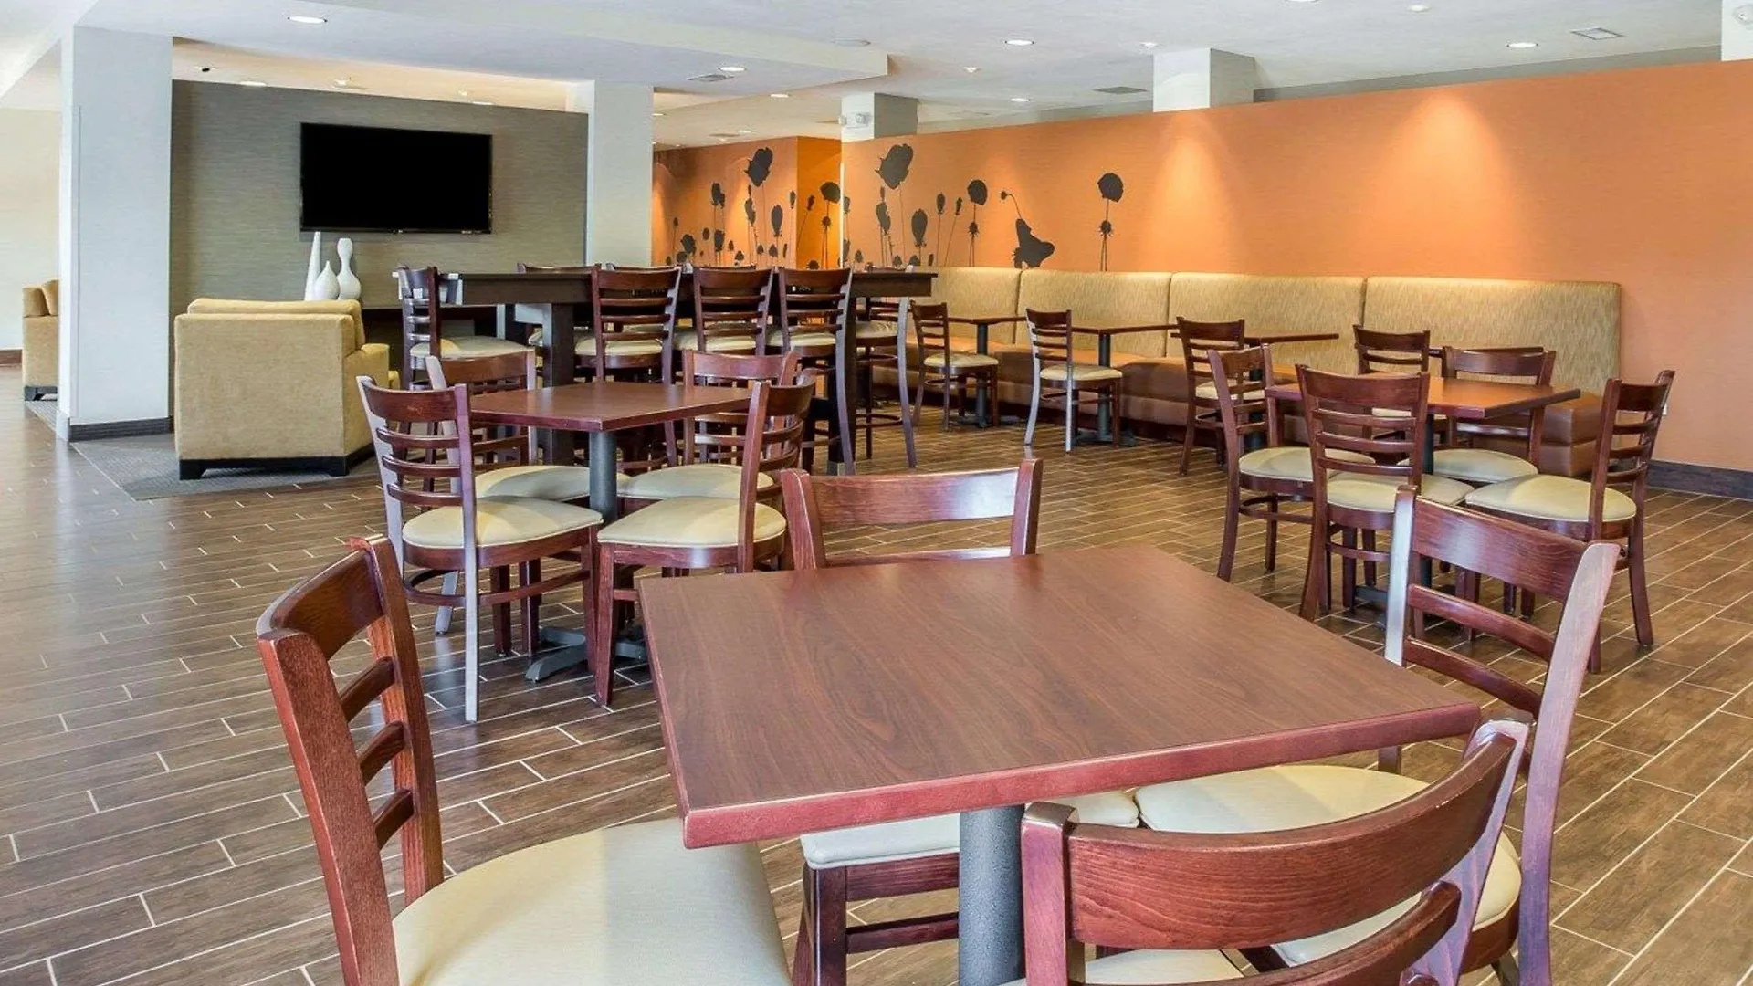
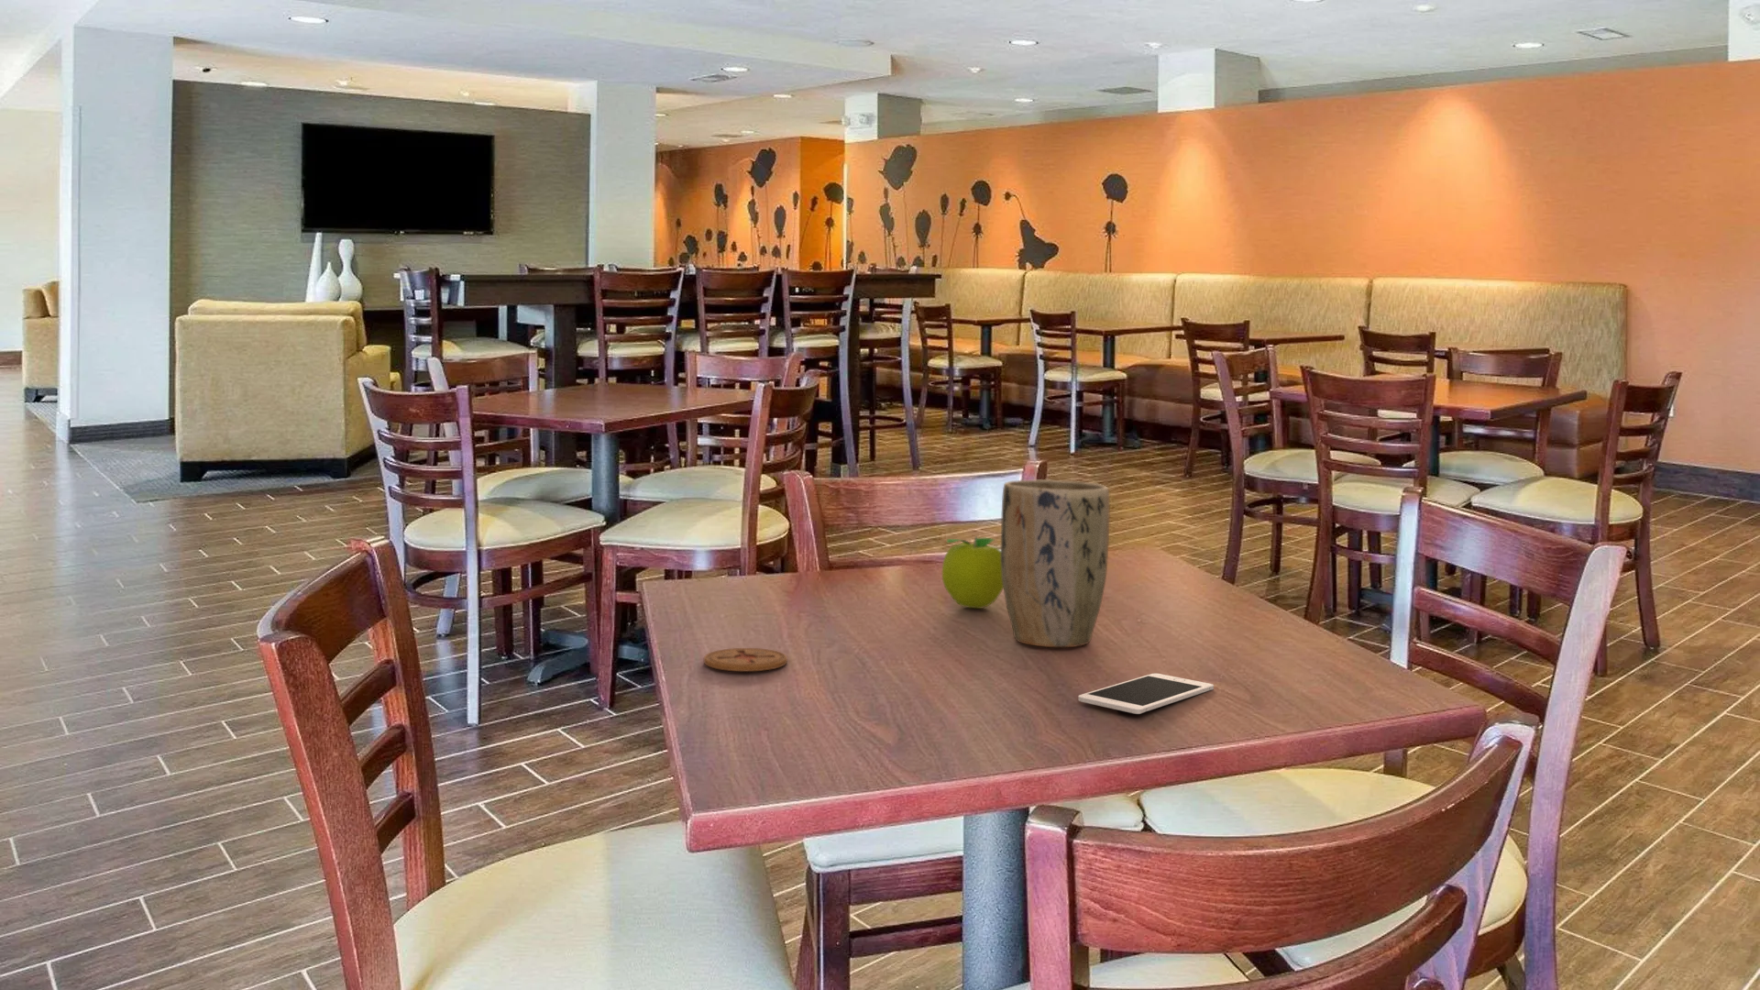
+ plant pot [1000,479,1111,648]
+ coaster [704,647,788,672]
+ fruit [942,535,1003,609]
+ cell phone [1077,673,1215,714]
